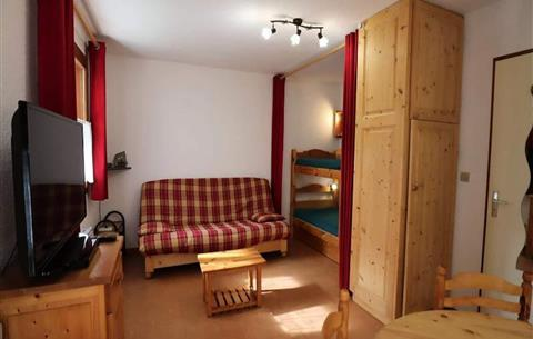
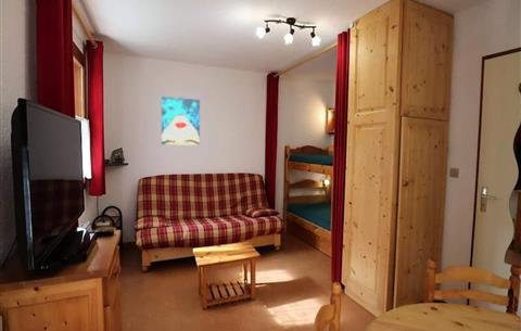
+ wall art [161,96,201,147]
